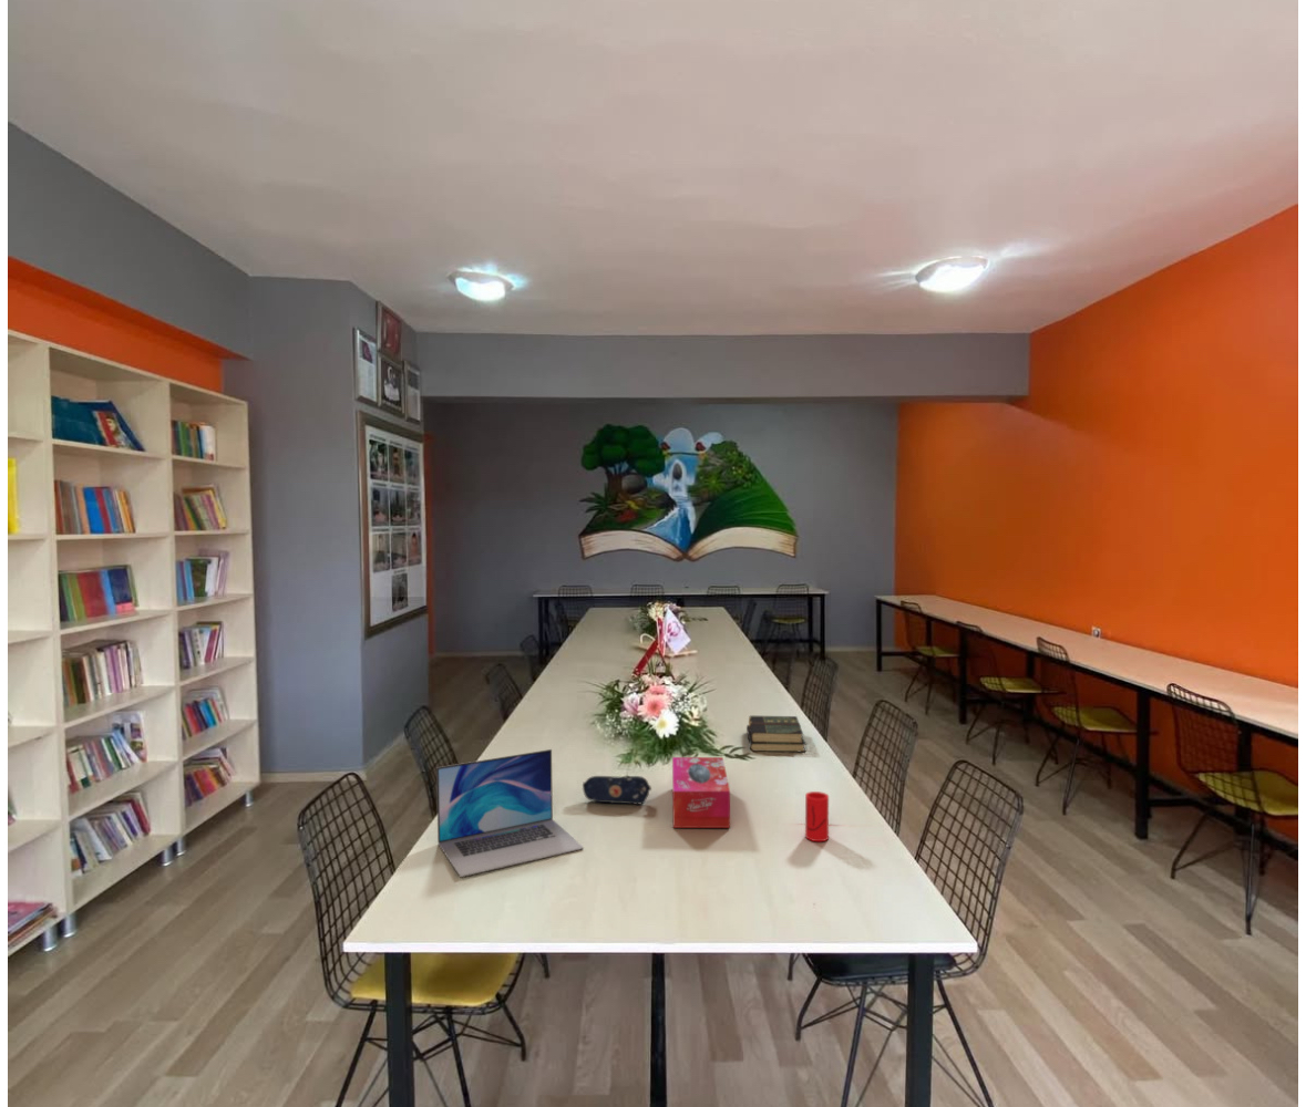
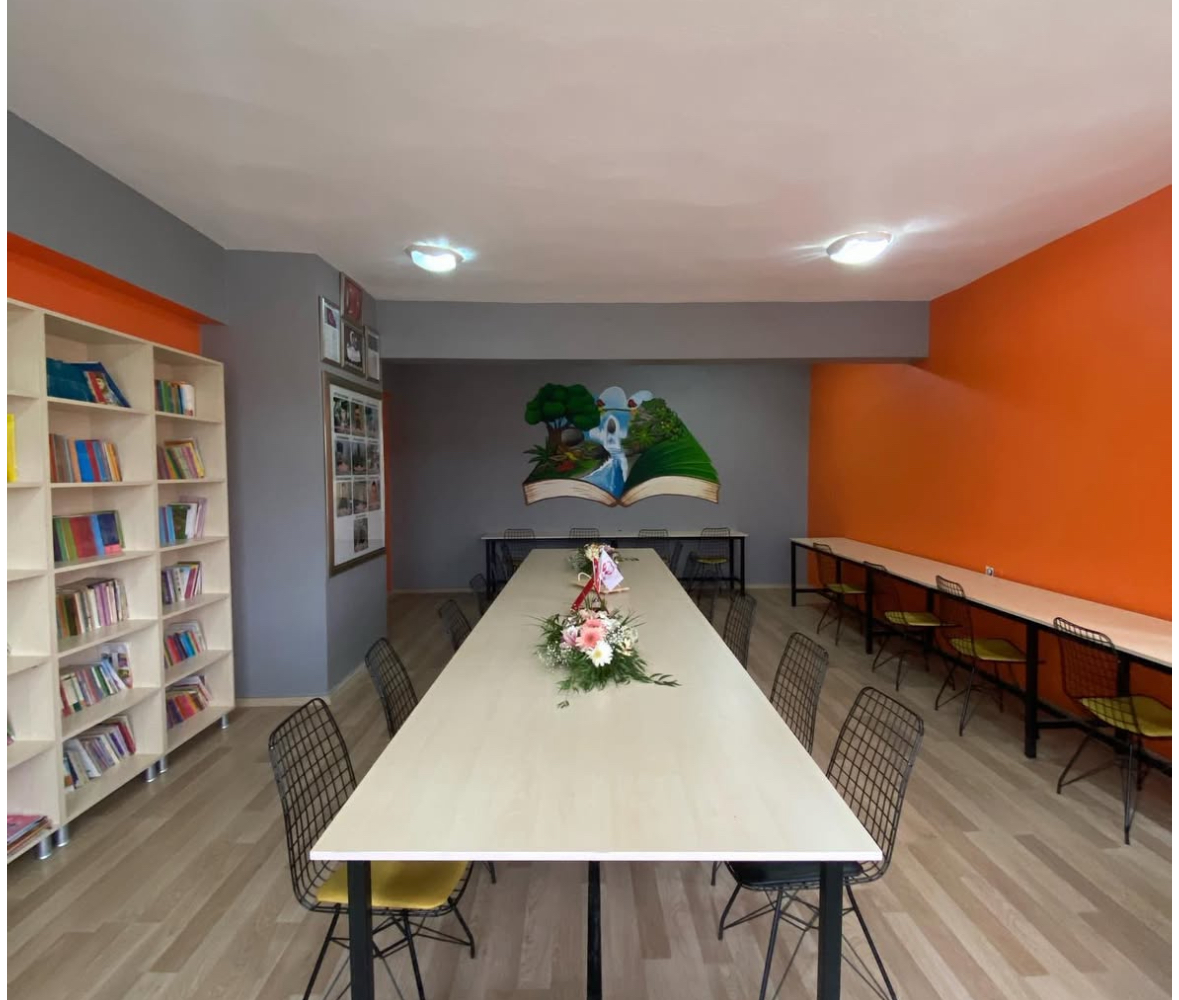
- book [745,715,806,753]
- laptop [435,748,585,878]
- cup [804,790,830,842]
- pencil case [582,775,652,806]
- tissue box [671,756,731,829]
